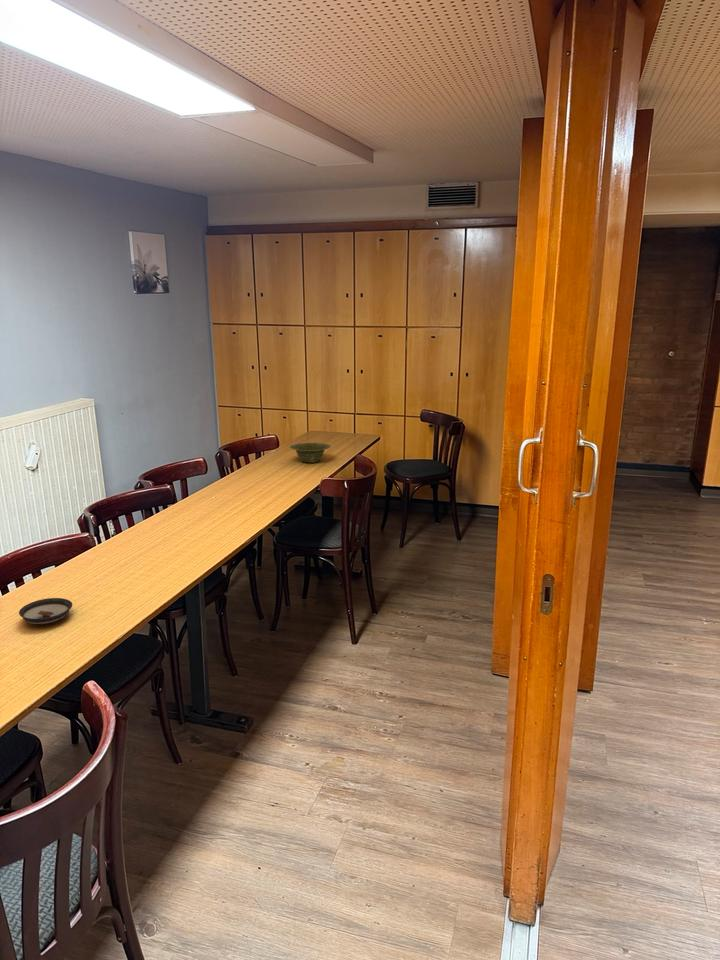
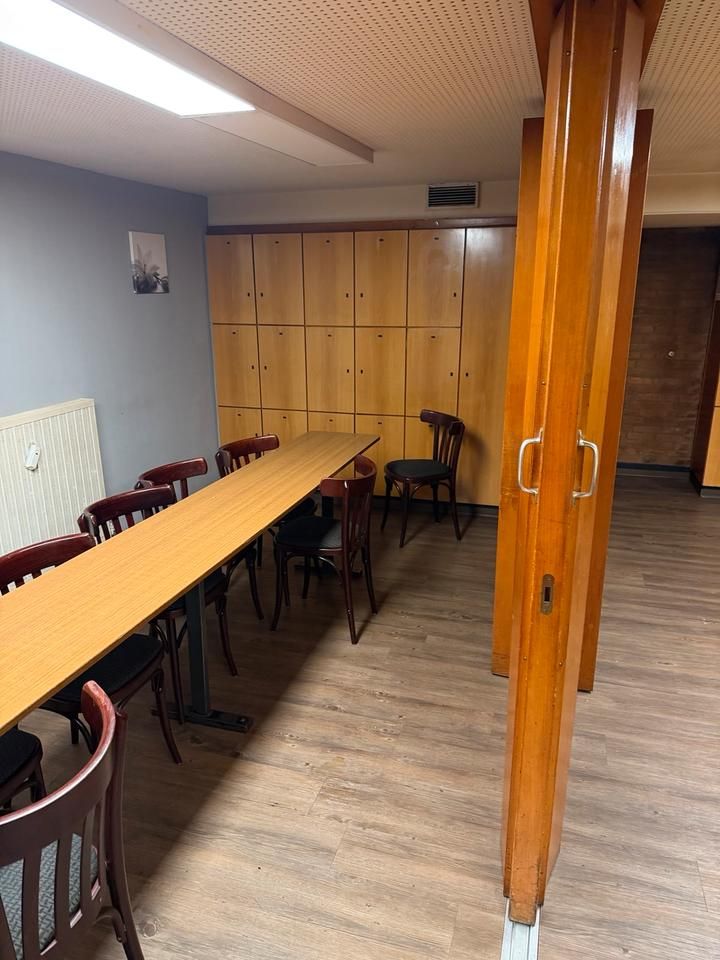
- saucer [18,597,73,625]
- dish [288,442,332,464]
